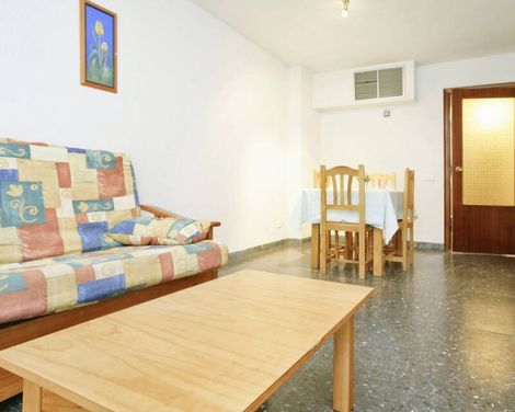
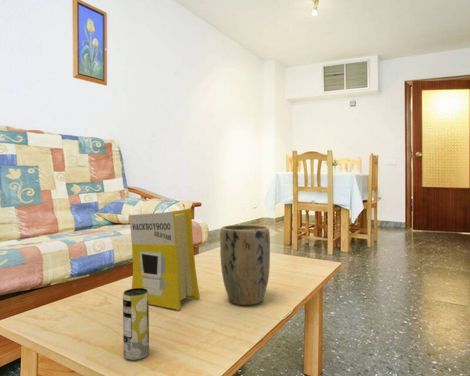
+ plant pot [219,224,271,306]
+ beverage can [122,288,150,361]
+ book [128,208,201,310]
